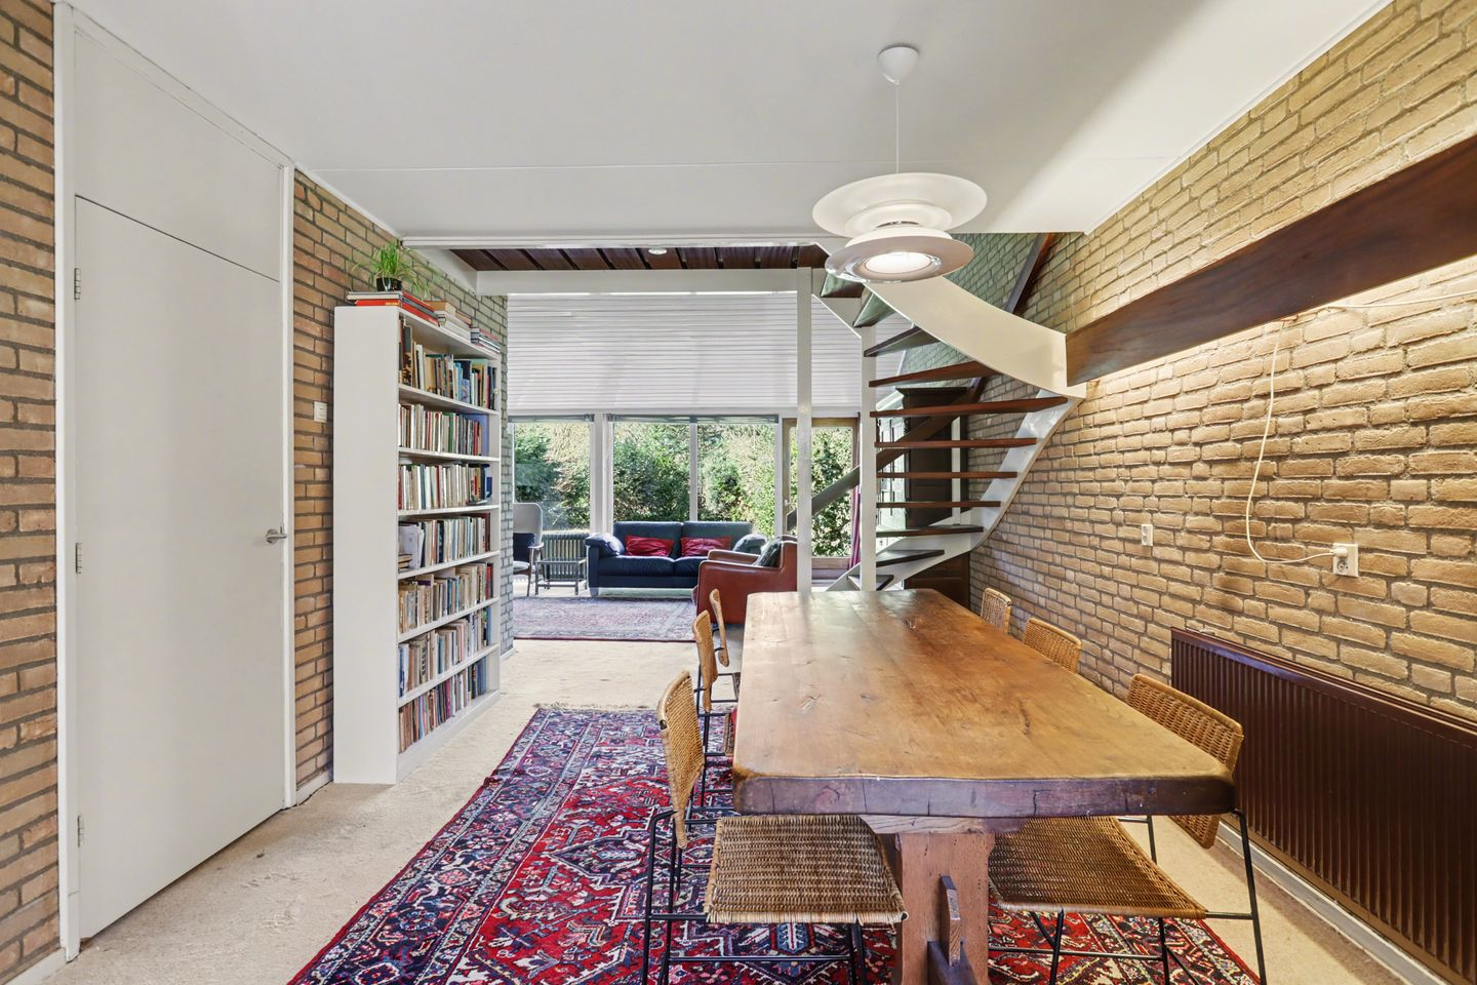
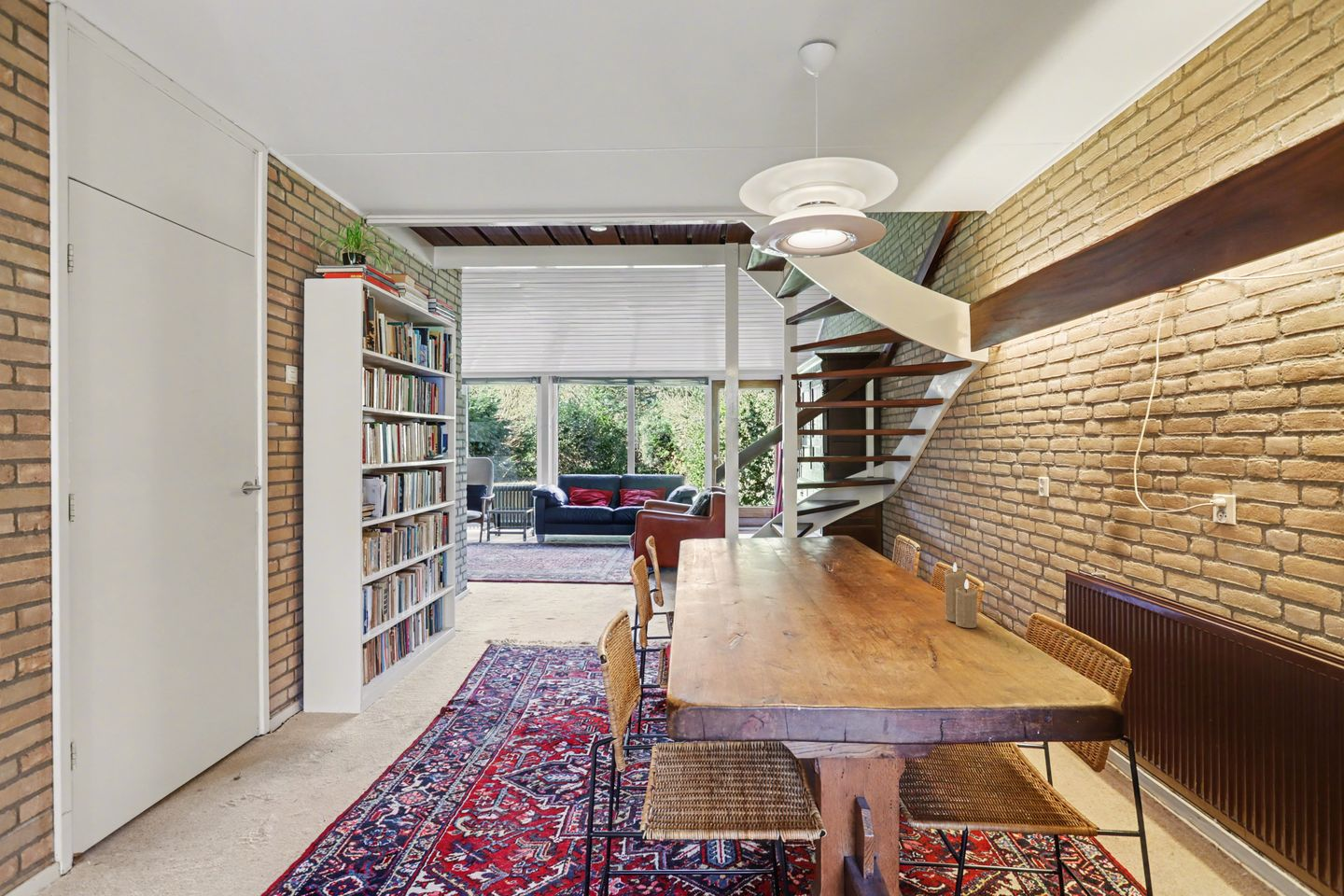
+ candle [944,562,978,629]
